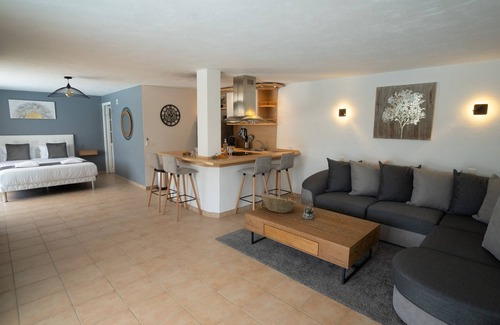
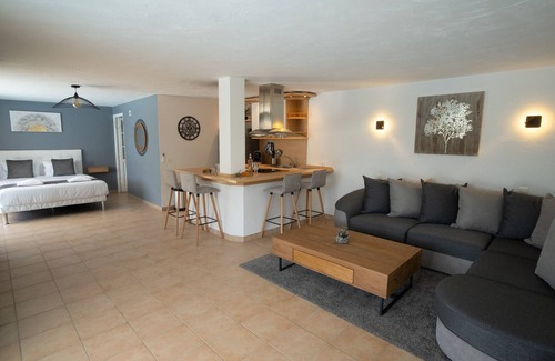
- fruit basket [259,193,297,214]
